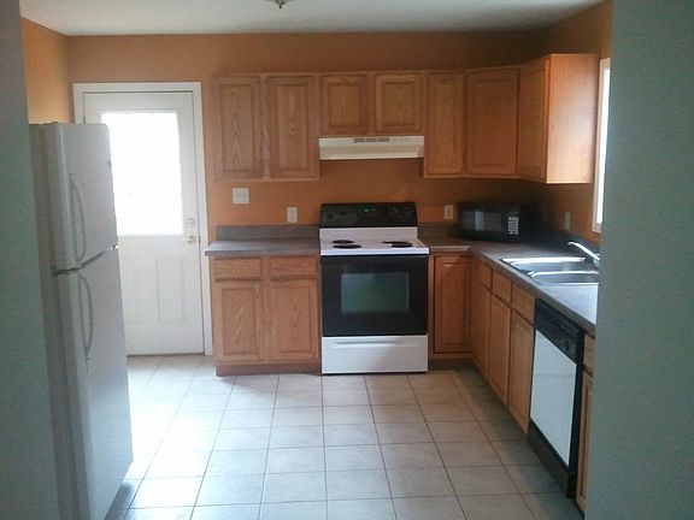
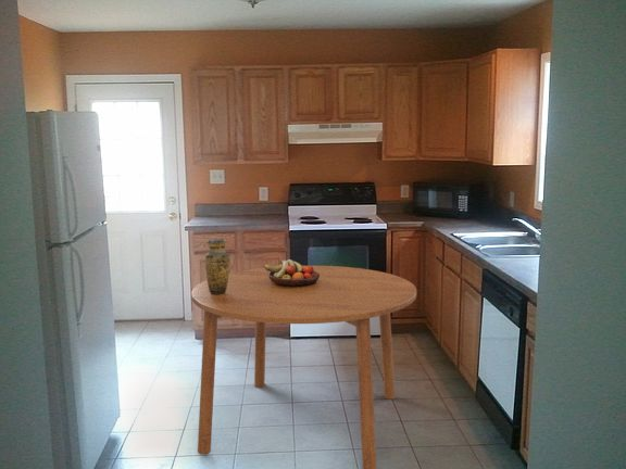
+ vase [204,238,230,294]
+ fruit bowl [263,258,320,287]
+ dining table [190,265,417,469]
